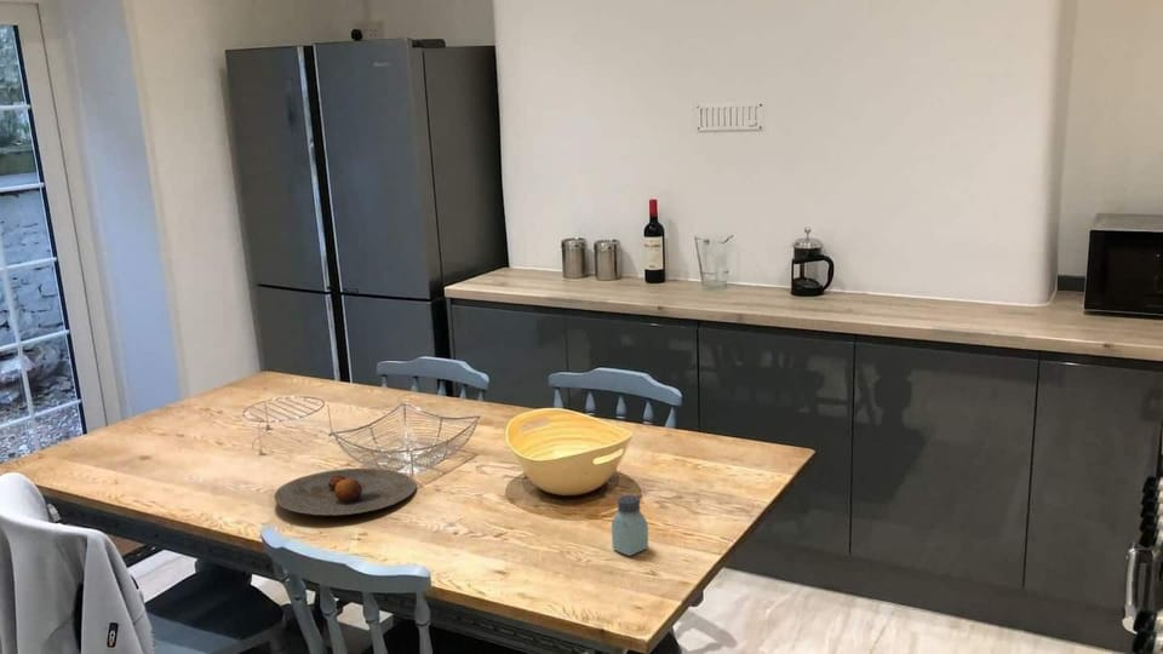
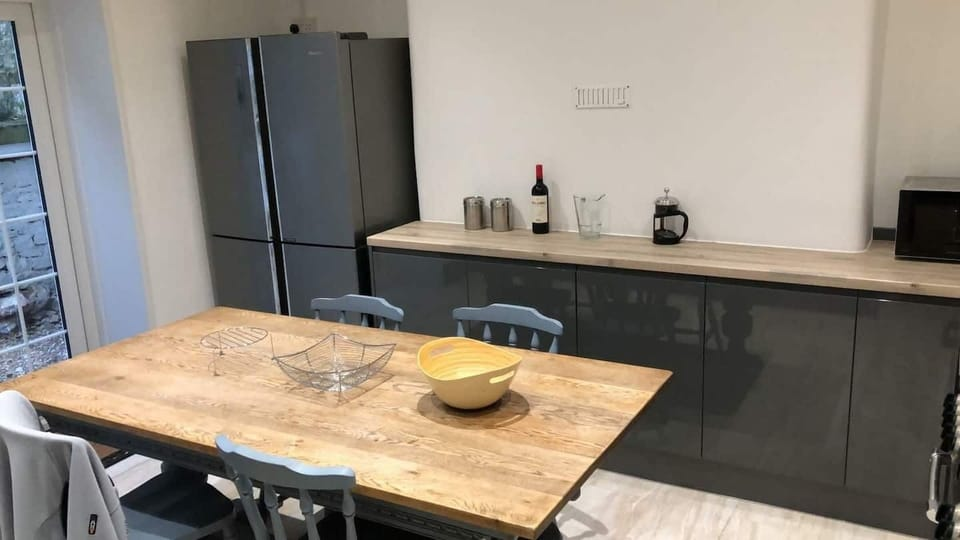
- plate [273,467,418,517]
- saltshaker [611,494,649,557]
